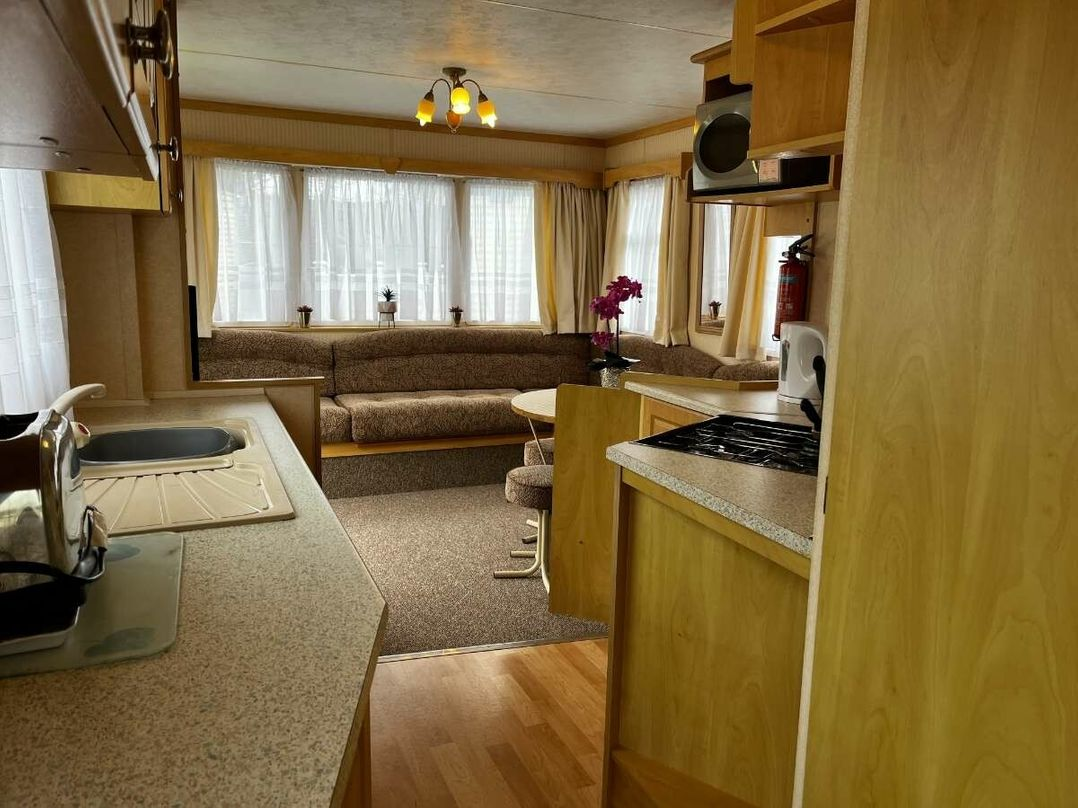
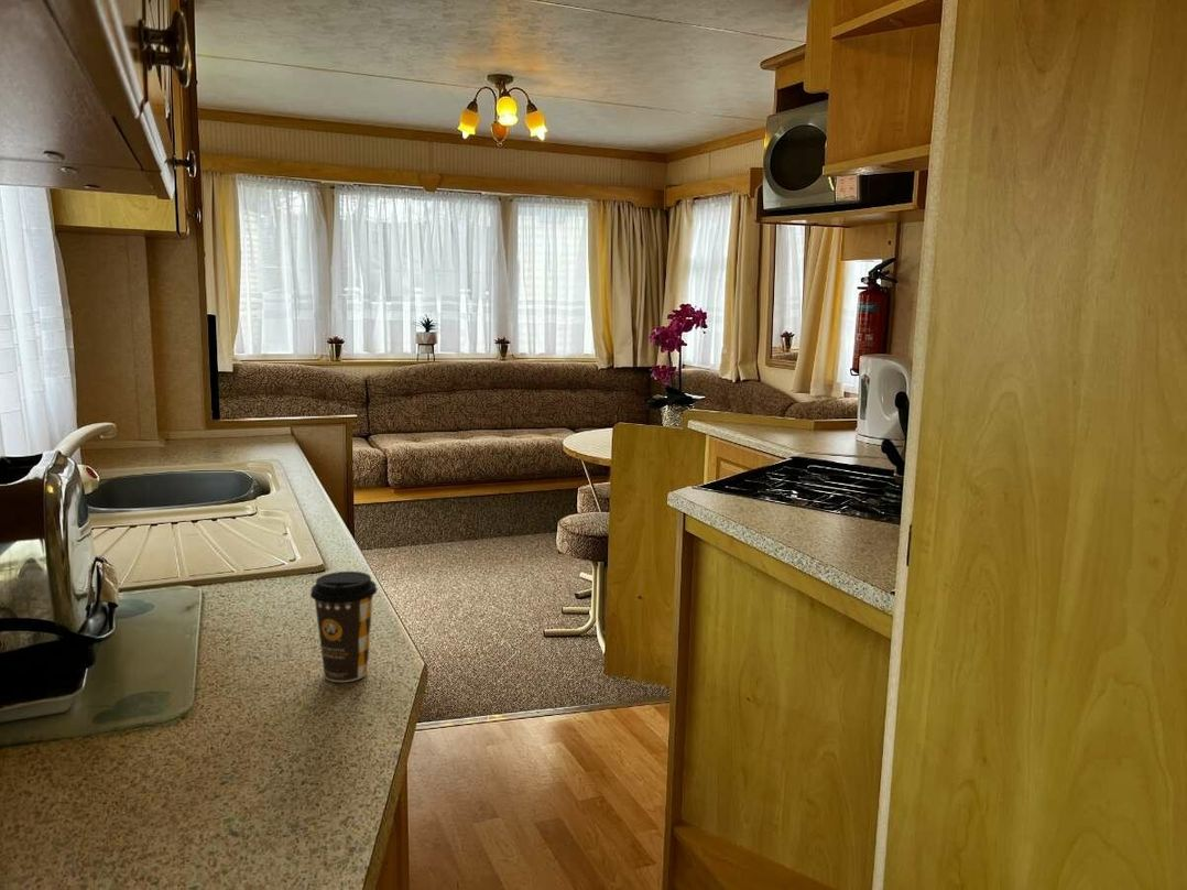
+ coffee cup [309,571,378,683]
